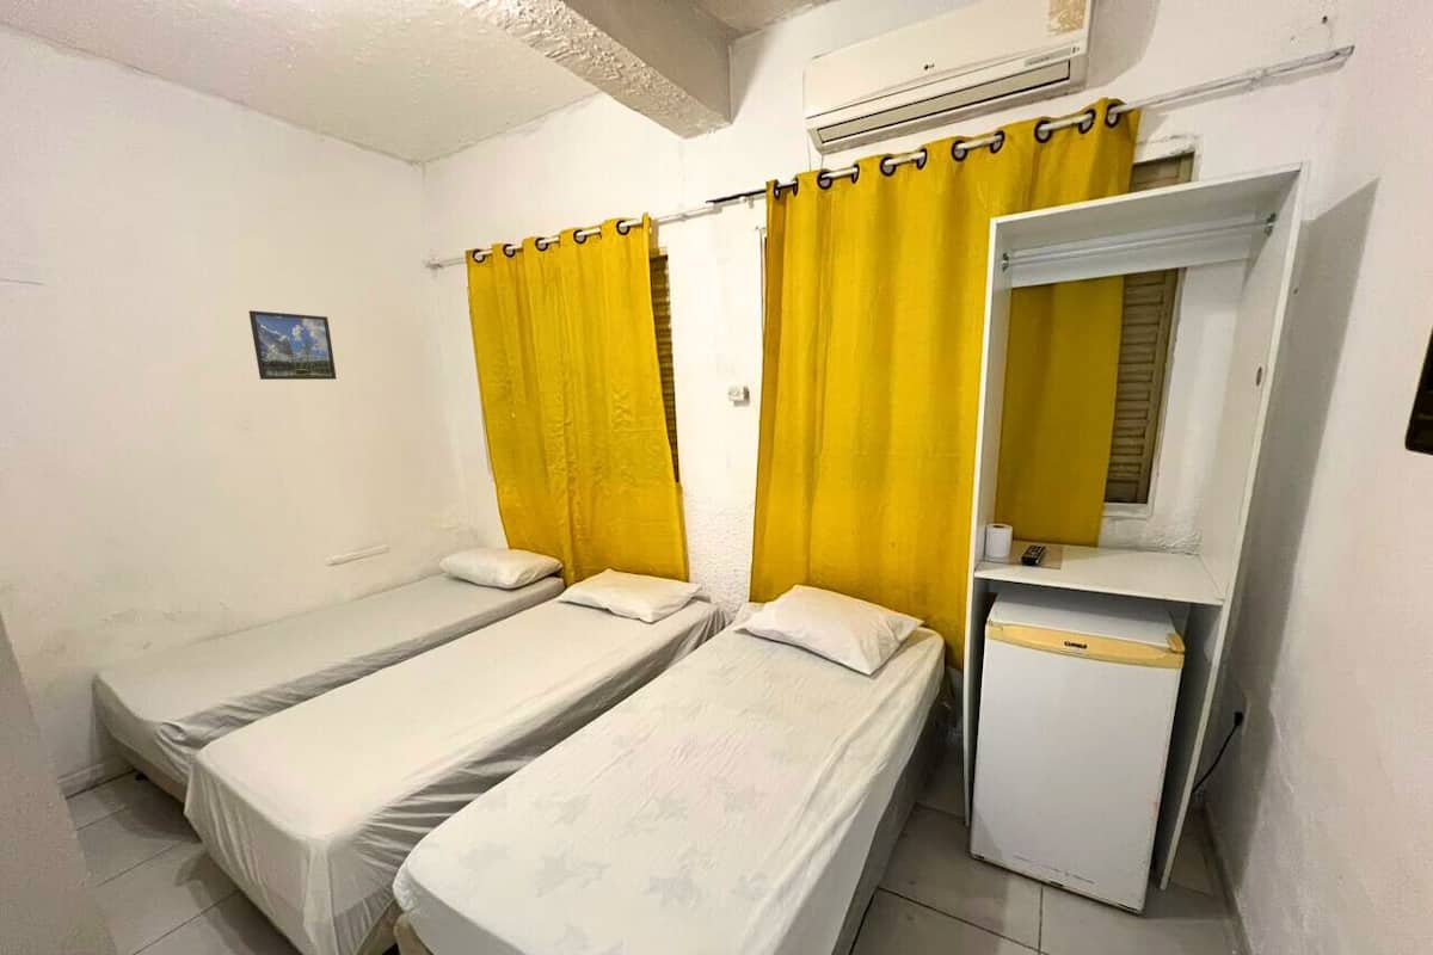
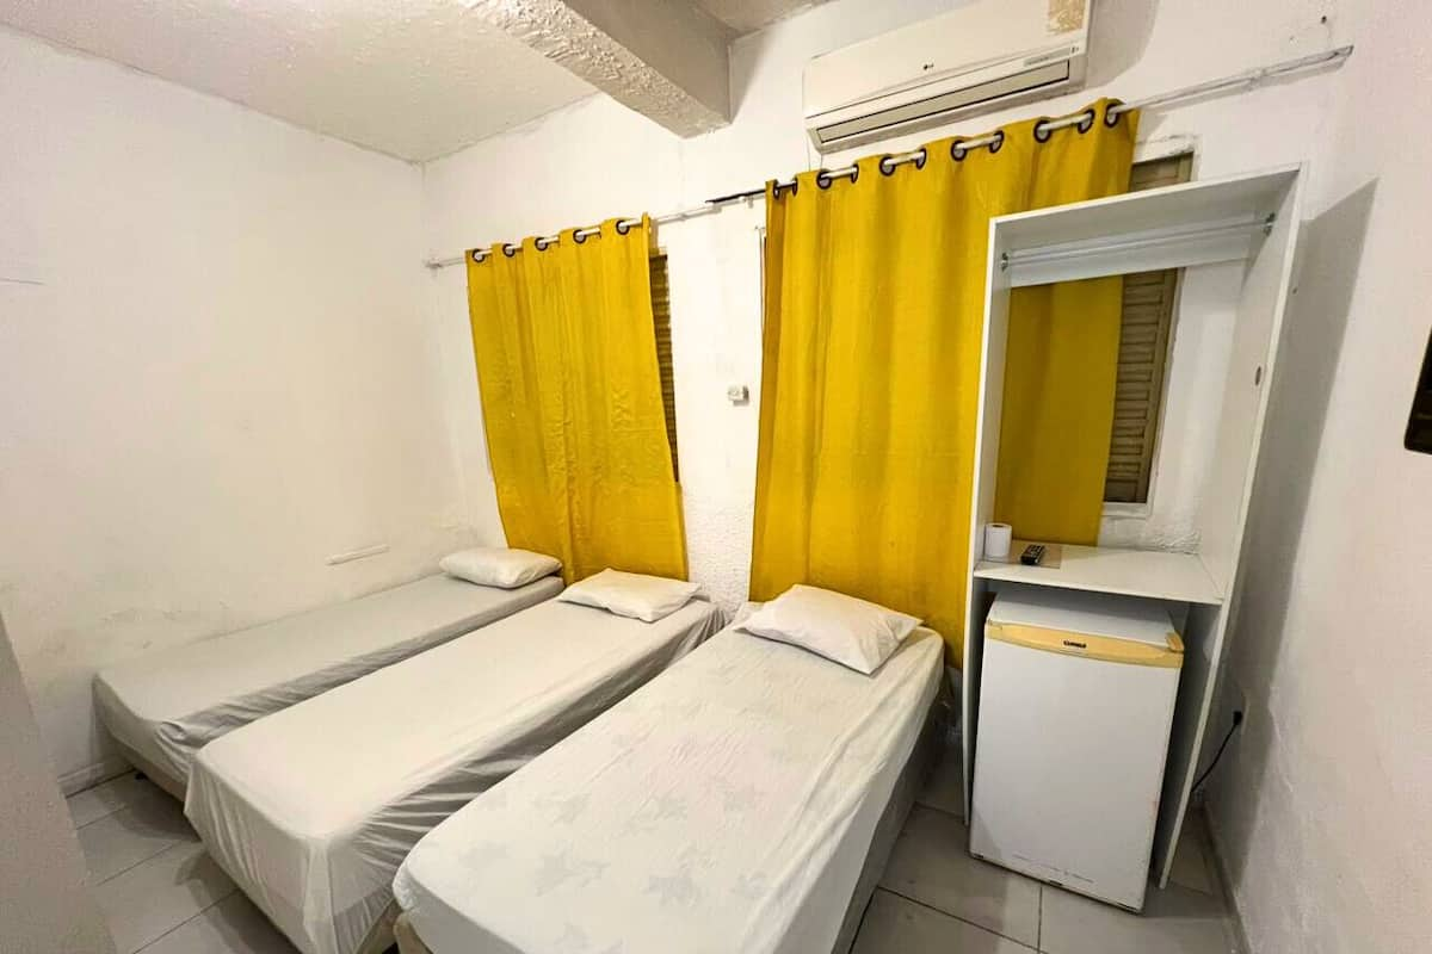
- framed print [247,309,338,381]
